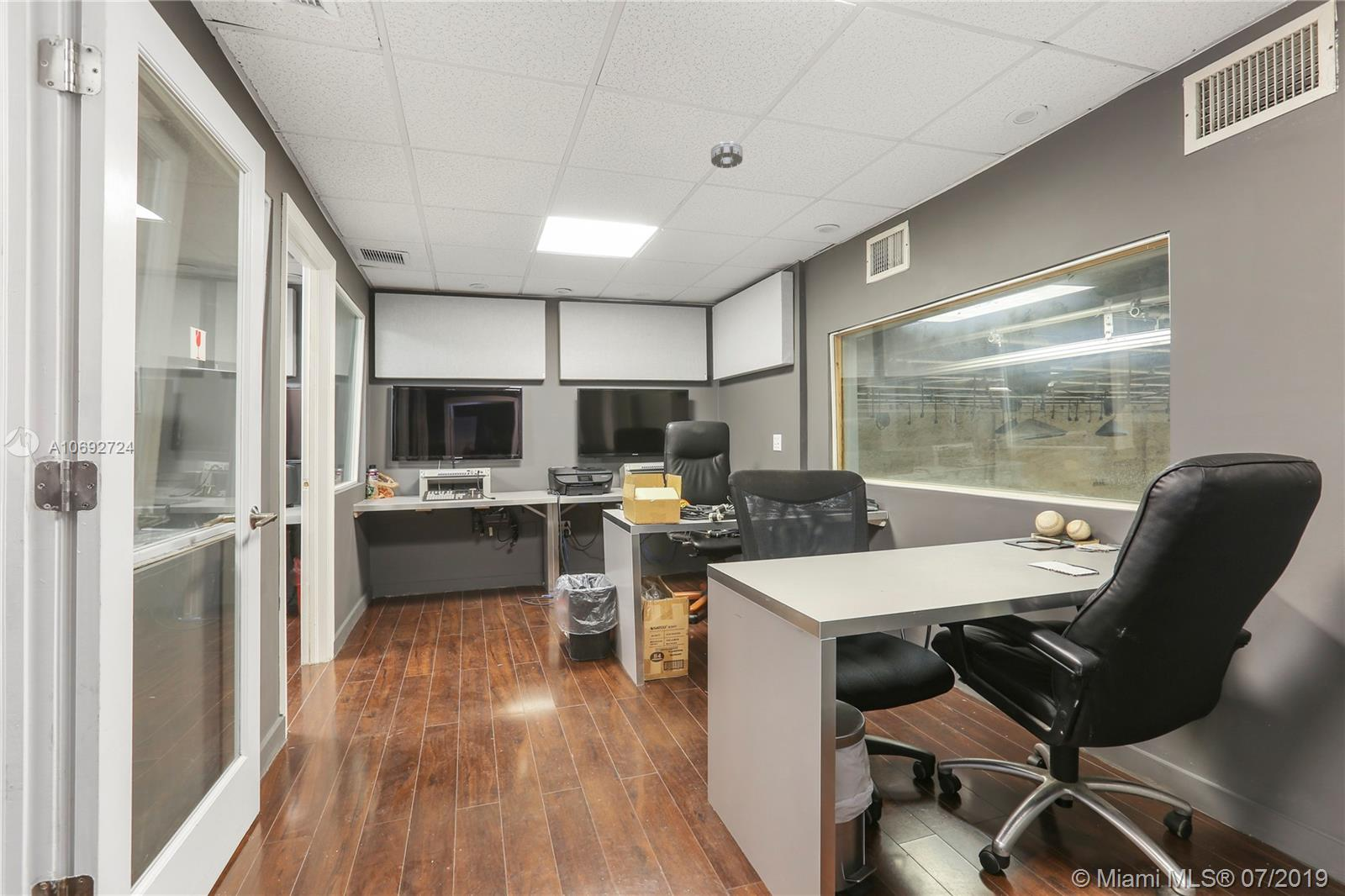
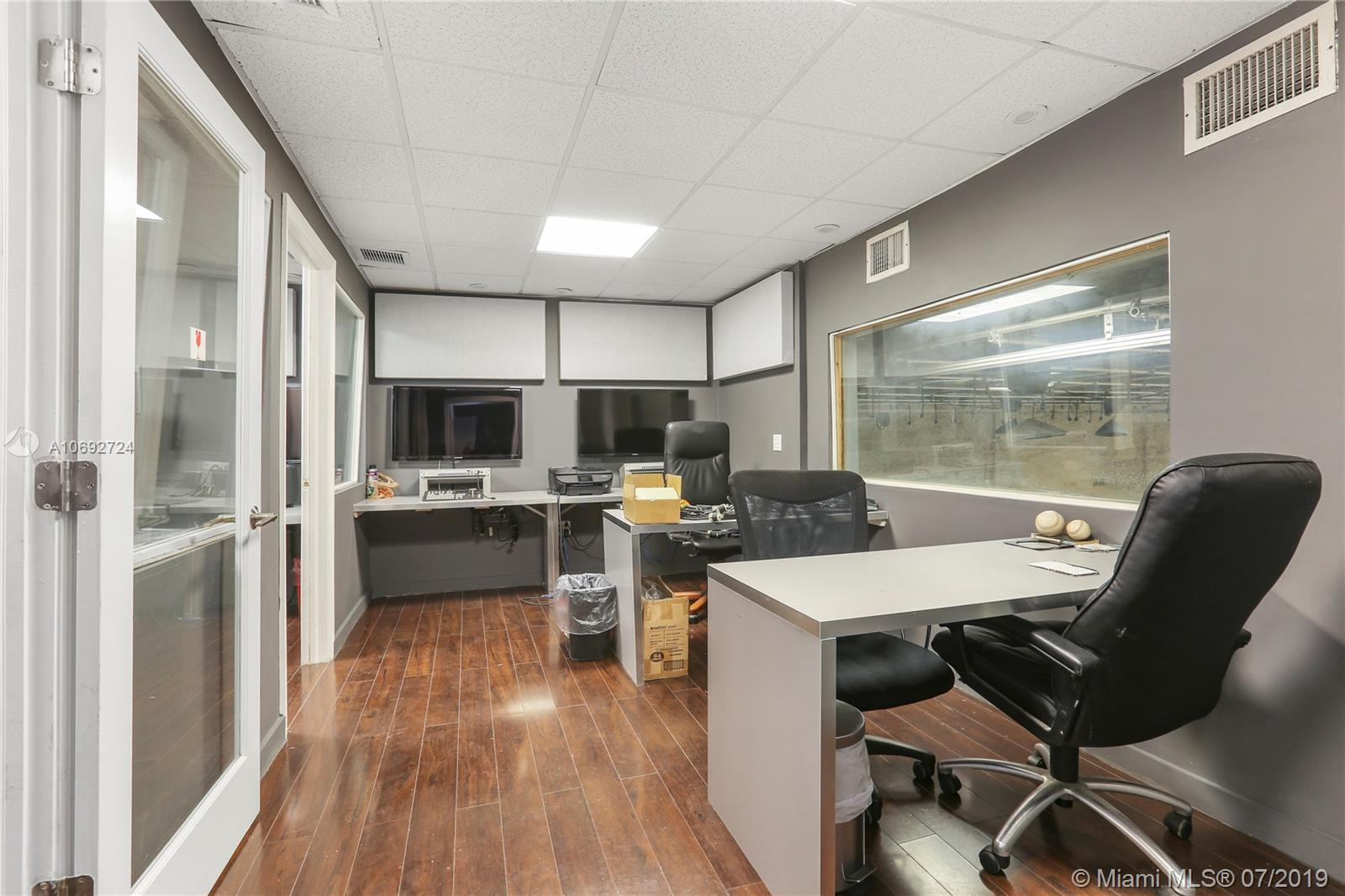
- smoke detector [710,140,743,169]
